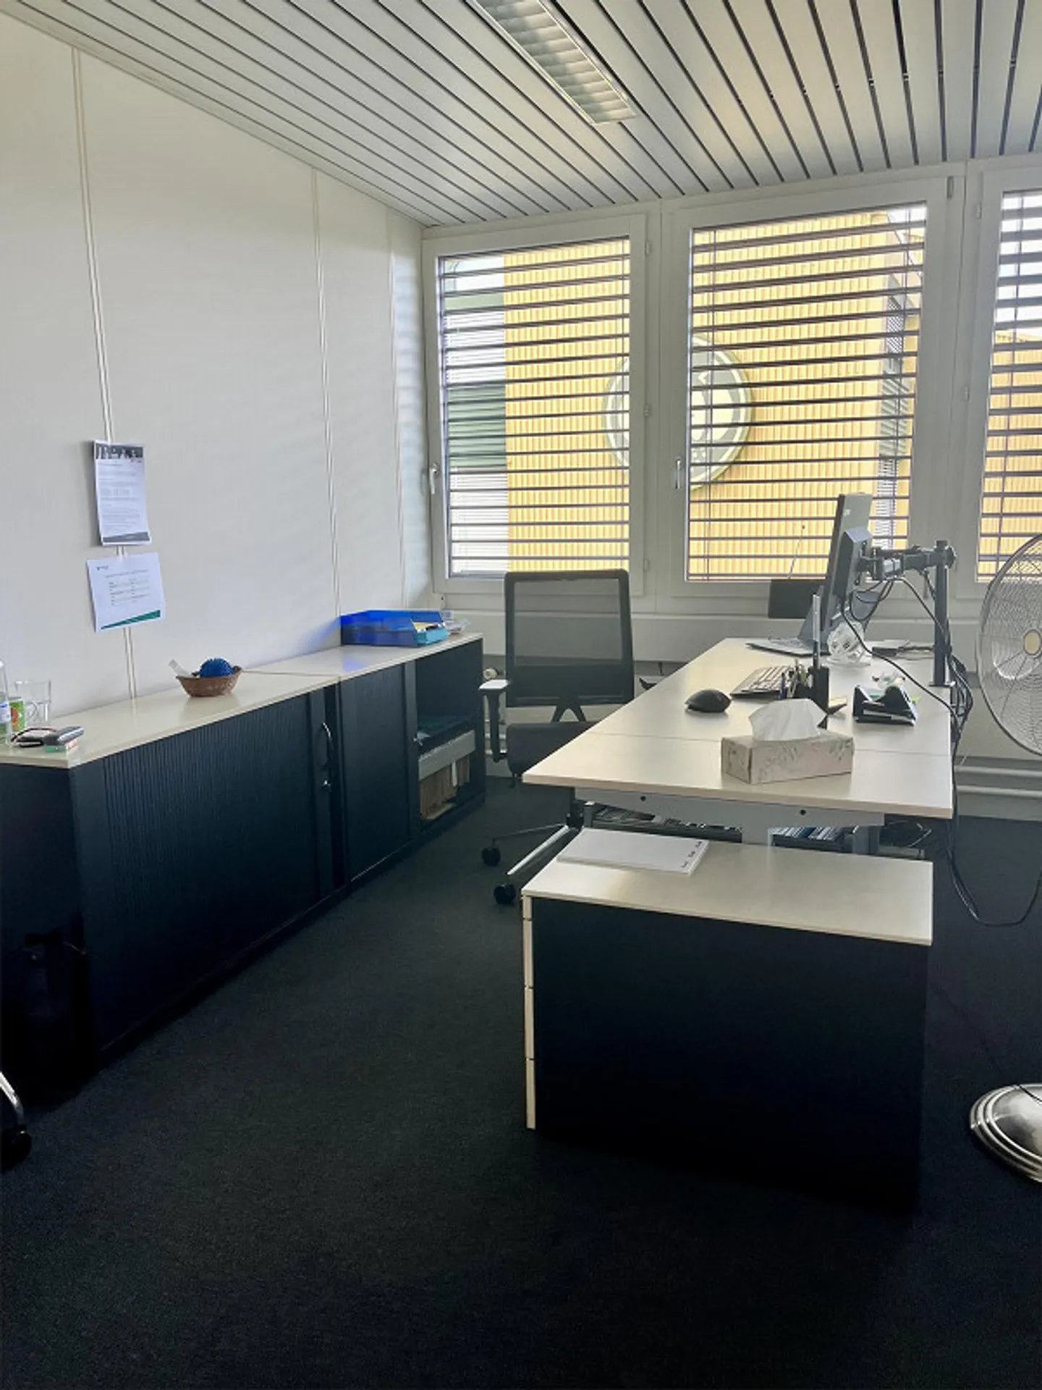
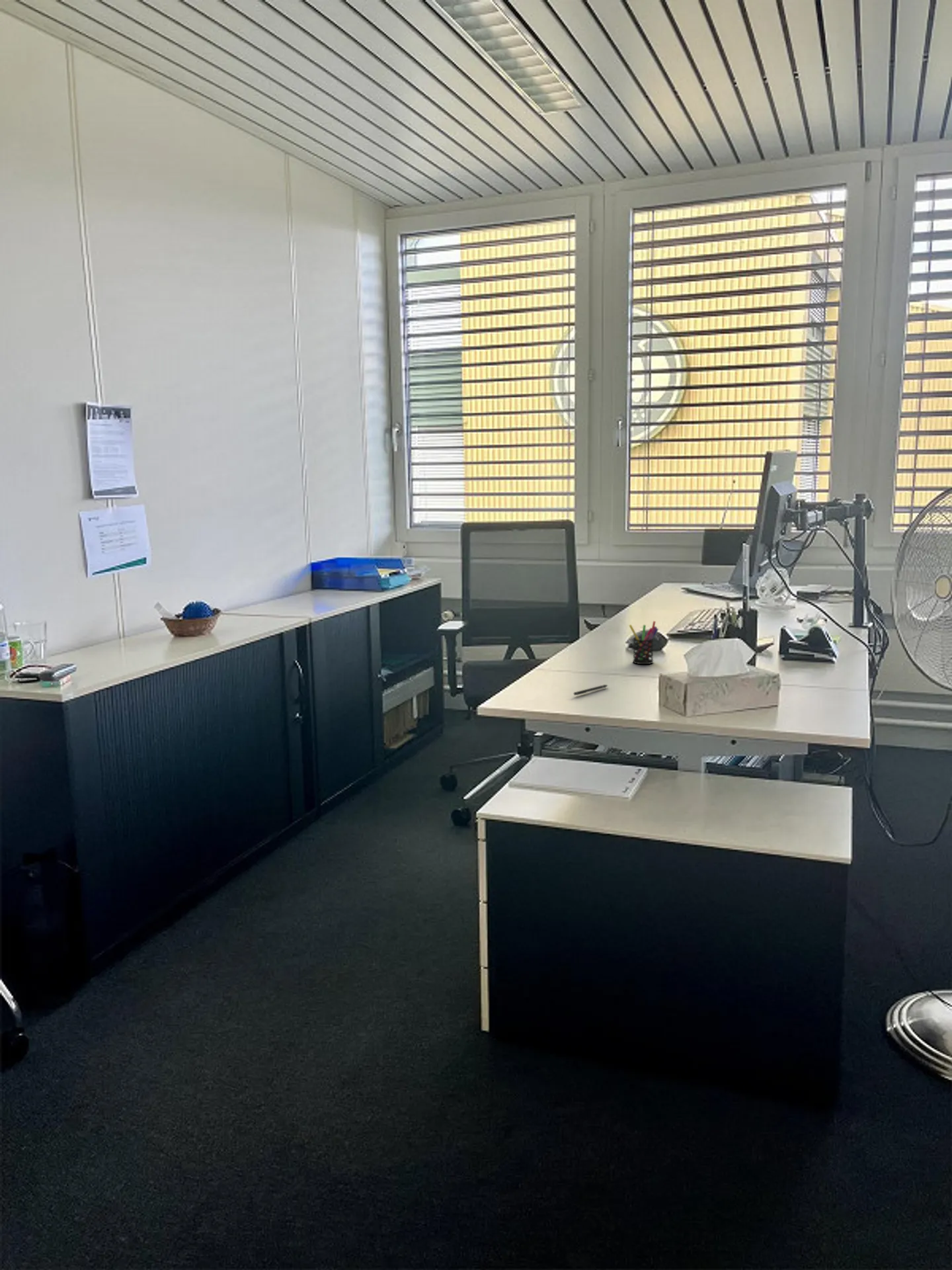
+ pen holder [628,620,659,665]
+ pen [573,684,608,696]
